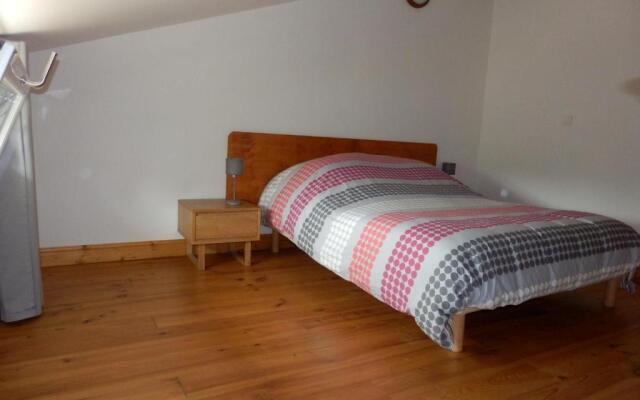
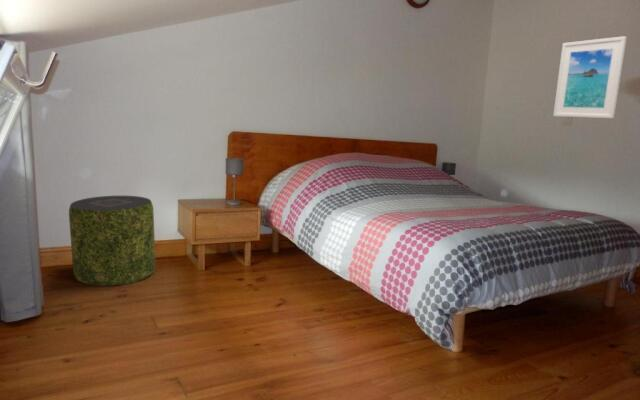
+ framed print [552,35,628,119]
+ pouf [68,195,156,287]
